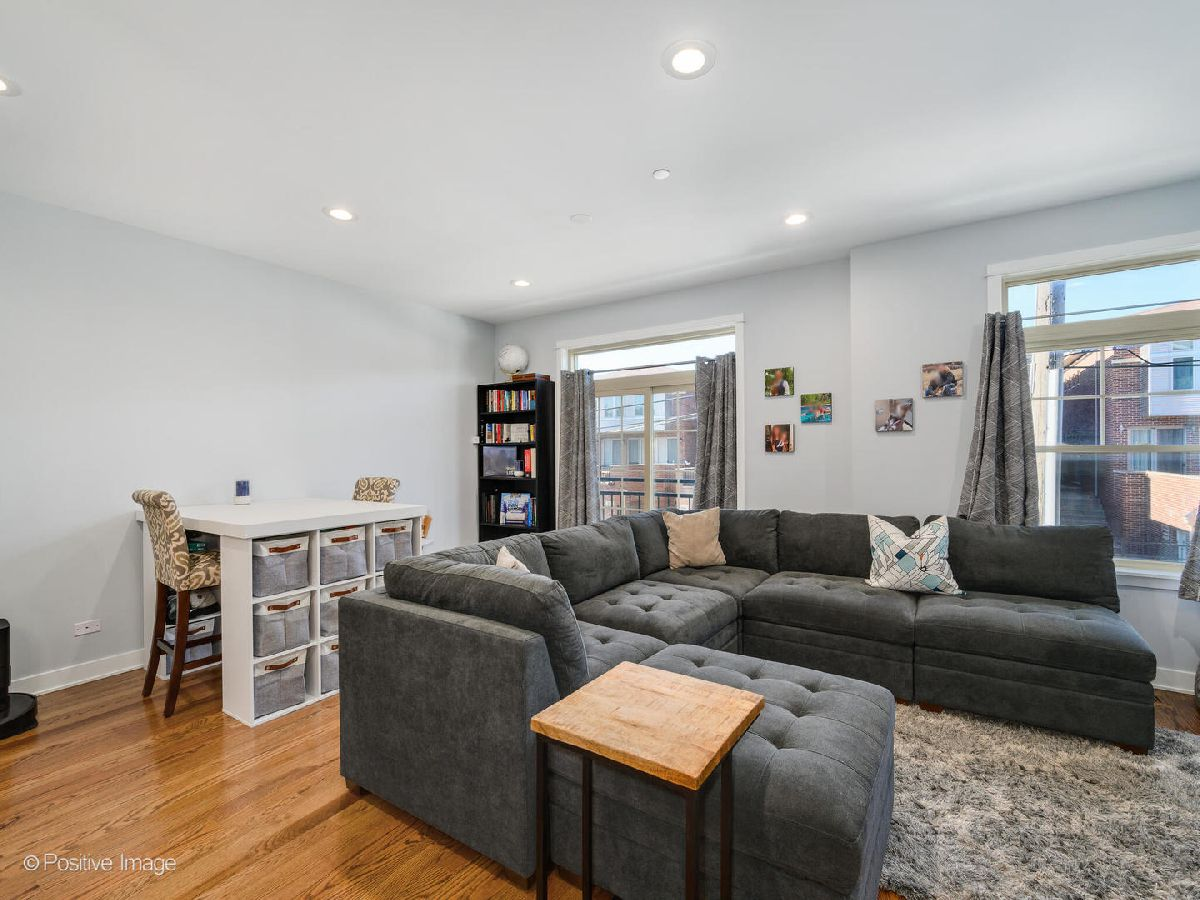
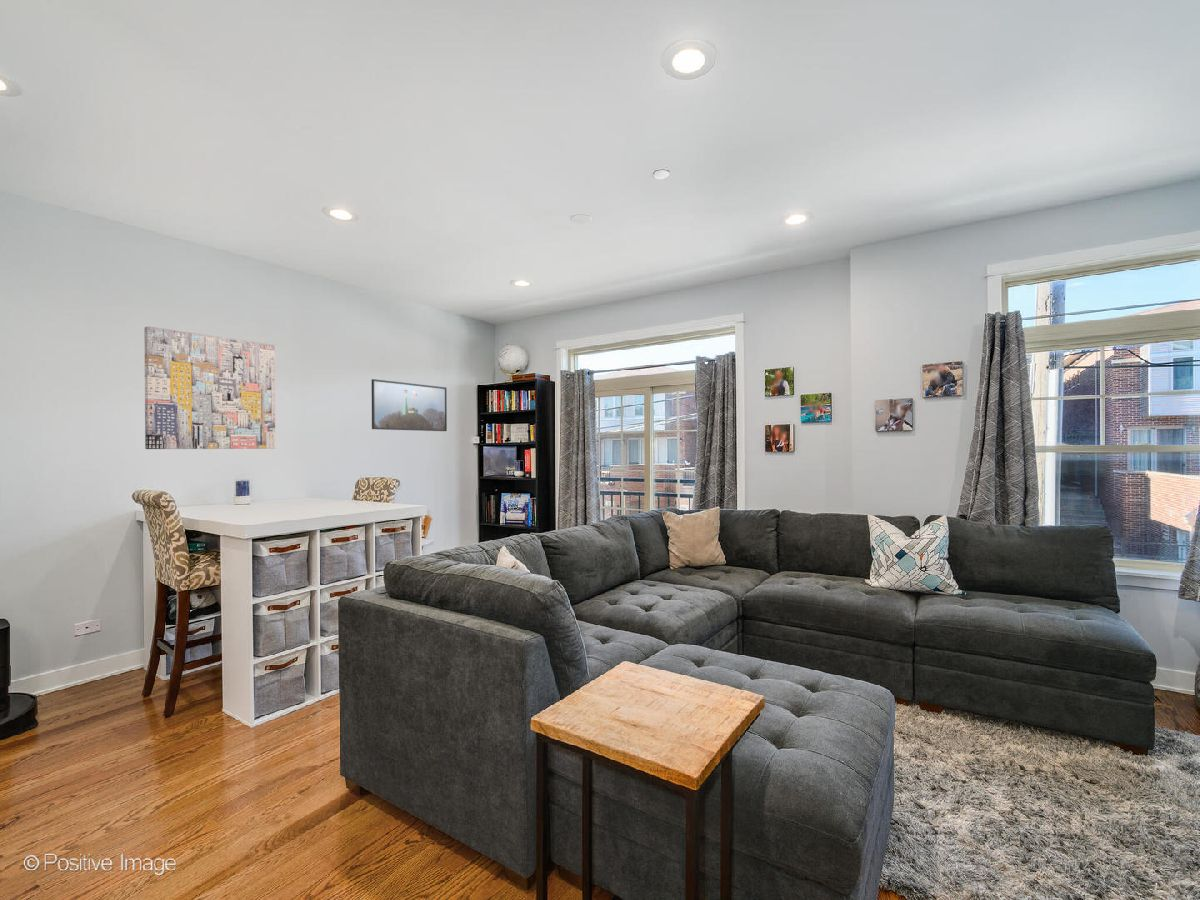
+ wall art [143,325,276,450]
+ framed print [371,378,448,432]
